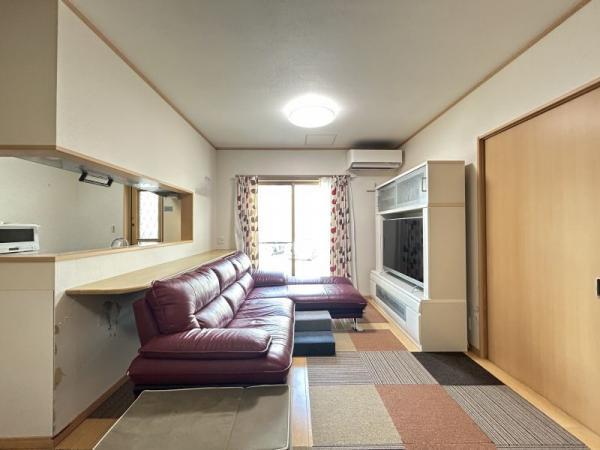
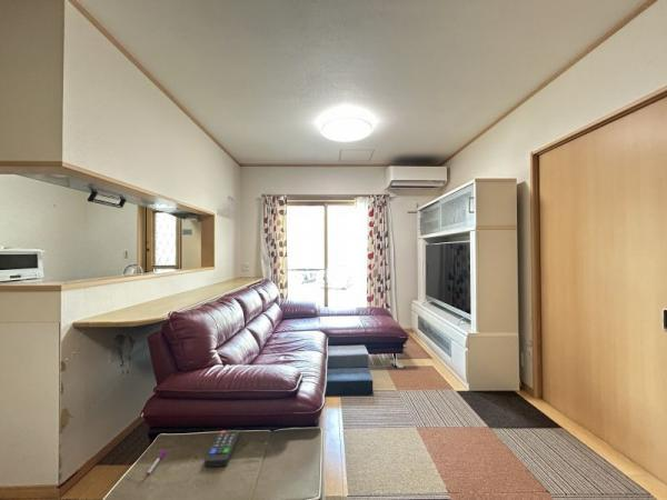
+ remote control [203,429,240,468]
+ pen [146,449,167,477]
